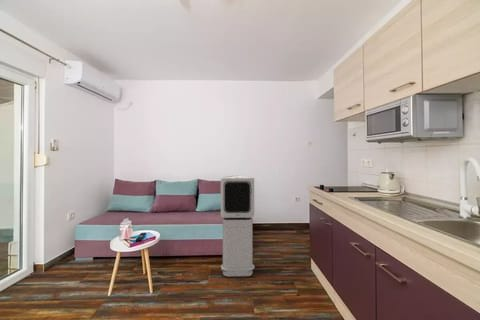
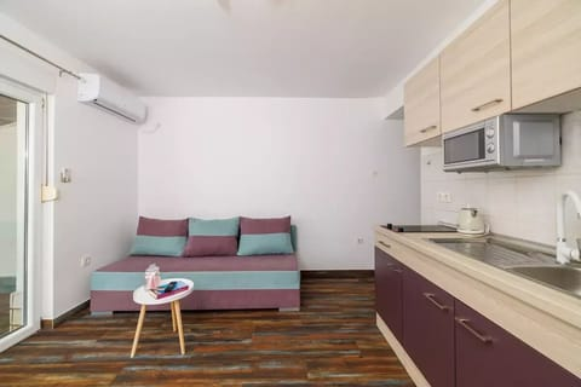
- air purifier [220,174,255,277]
